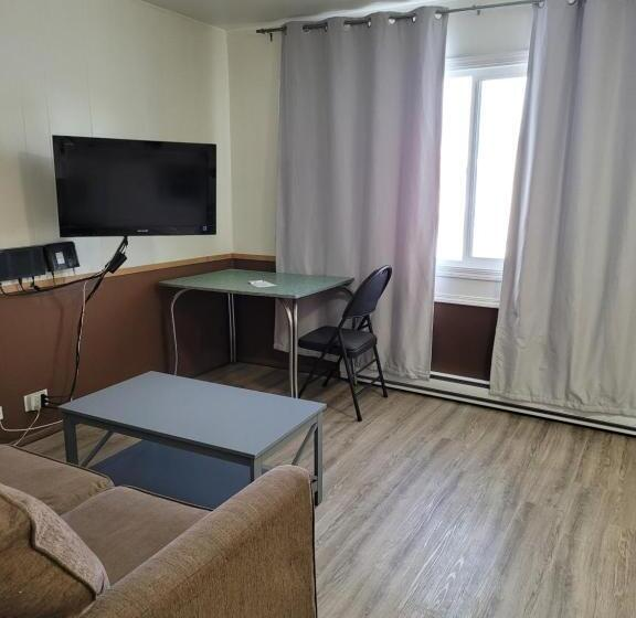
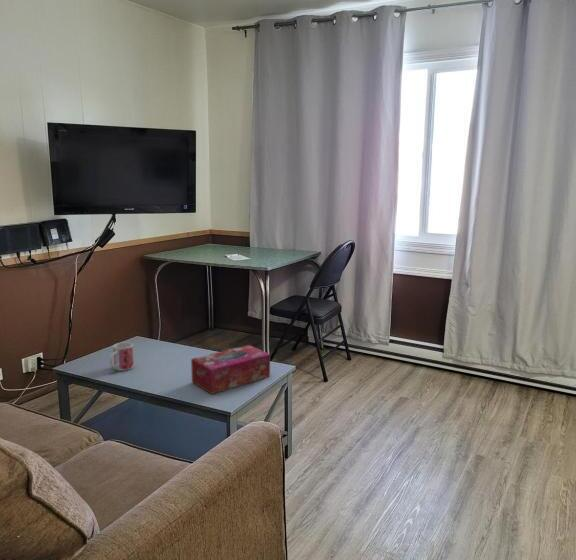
+ mug [109,341,135,372]
+ tissue box [190,344,271,395]
